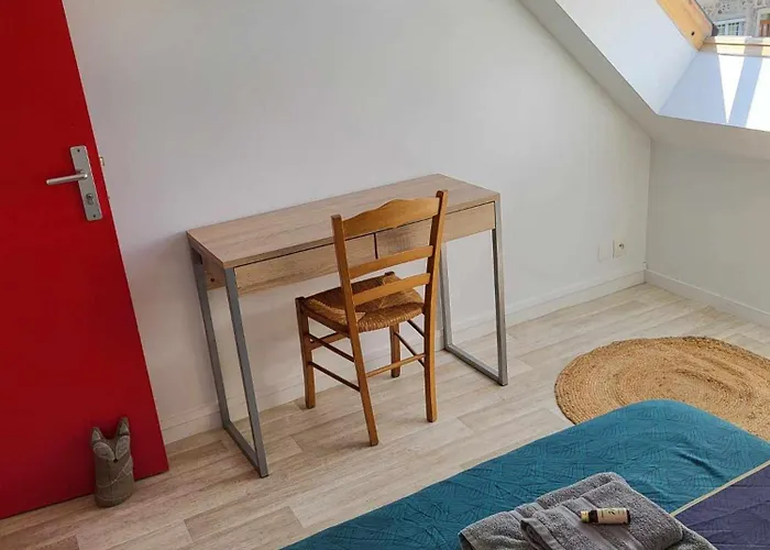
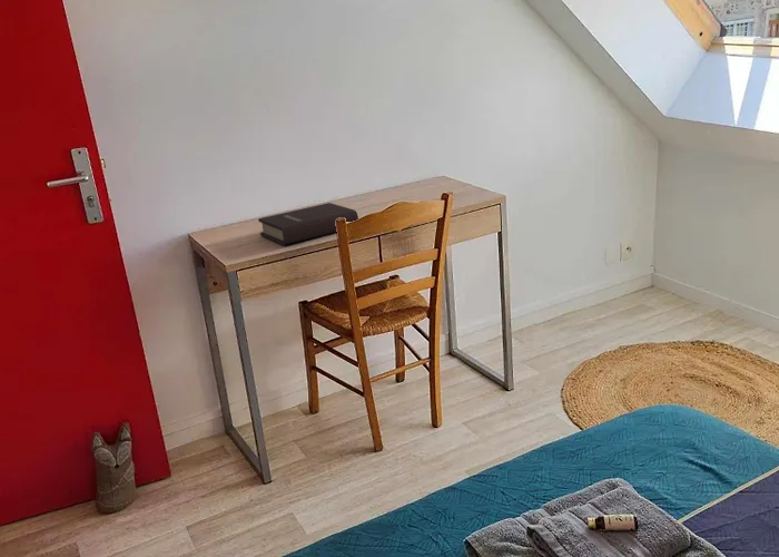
+ book [257,202,359,246]
